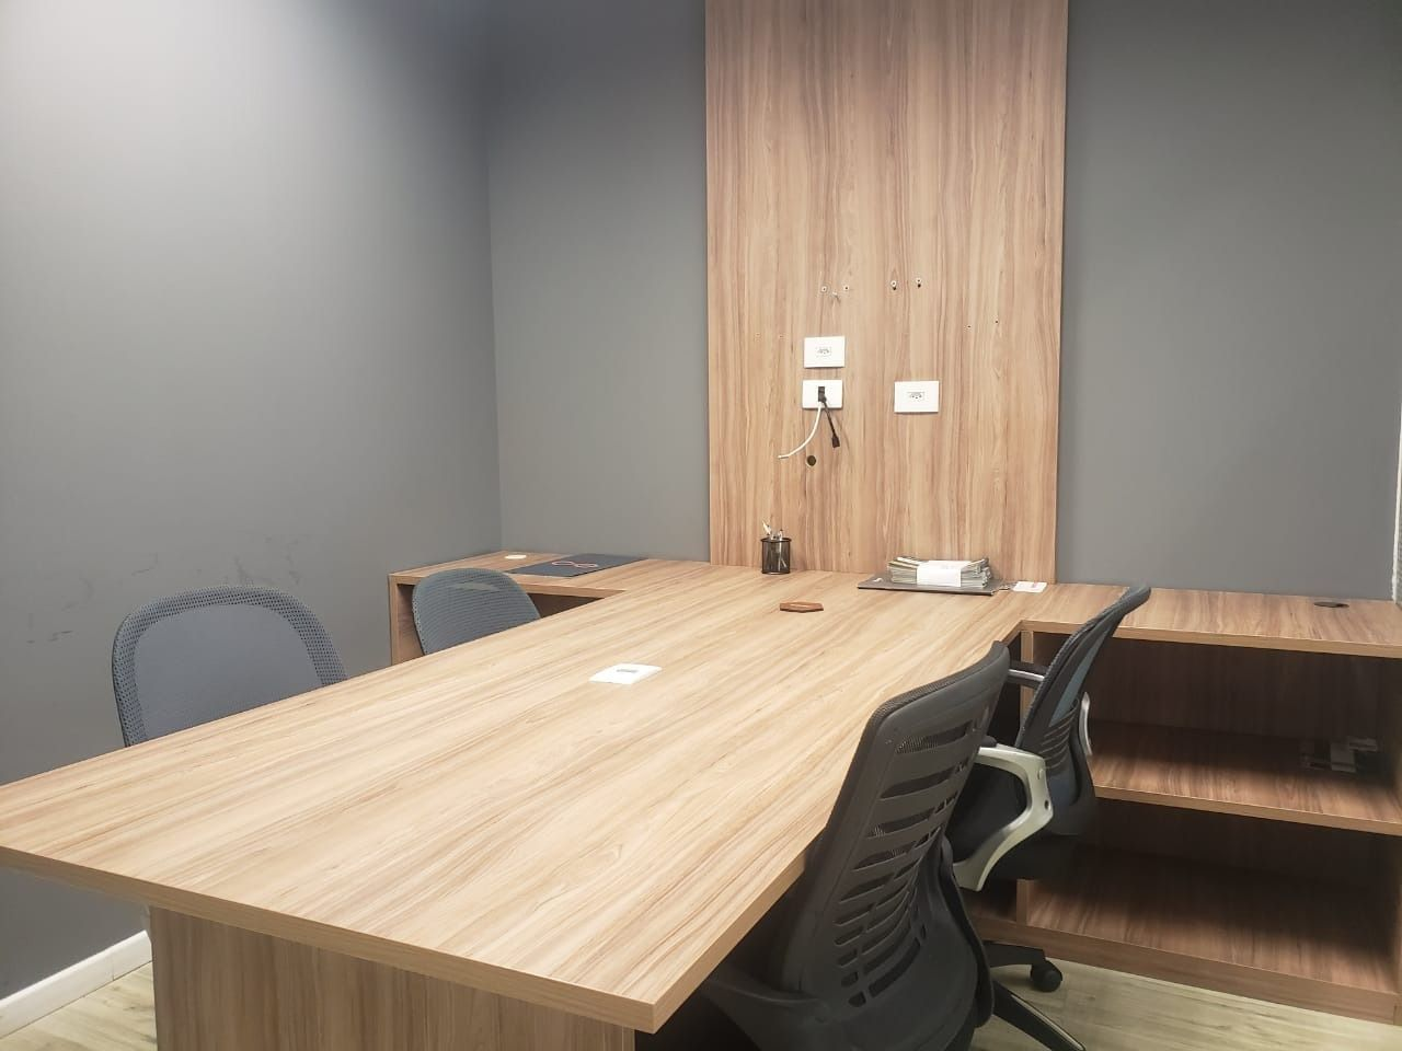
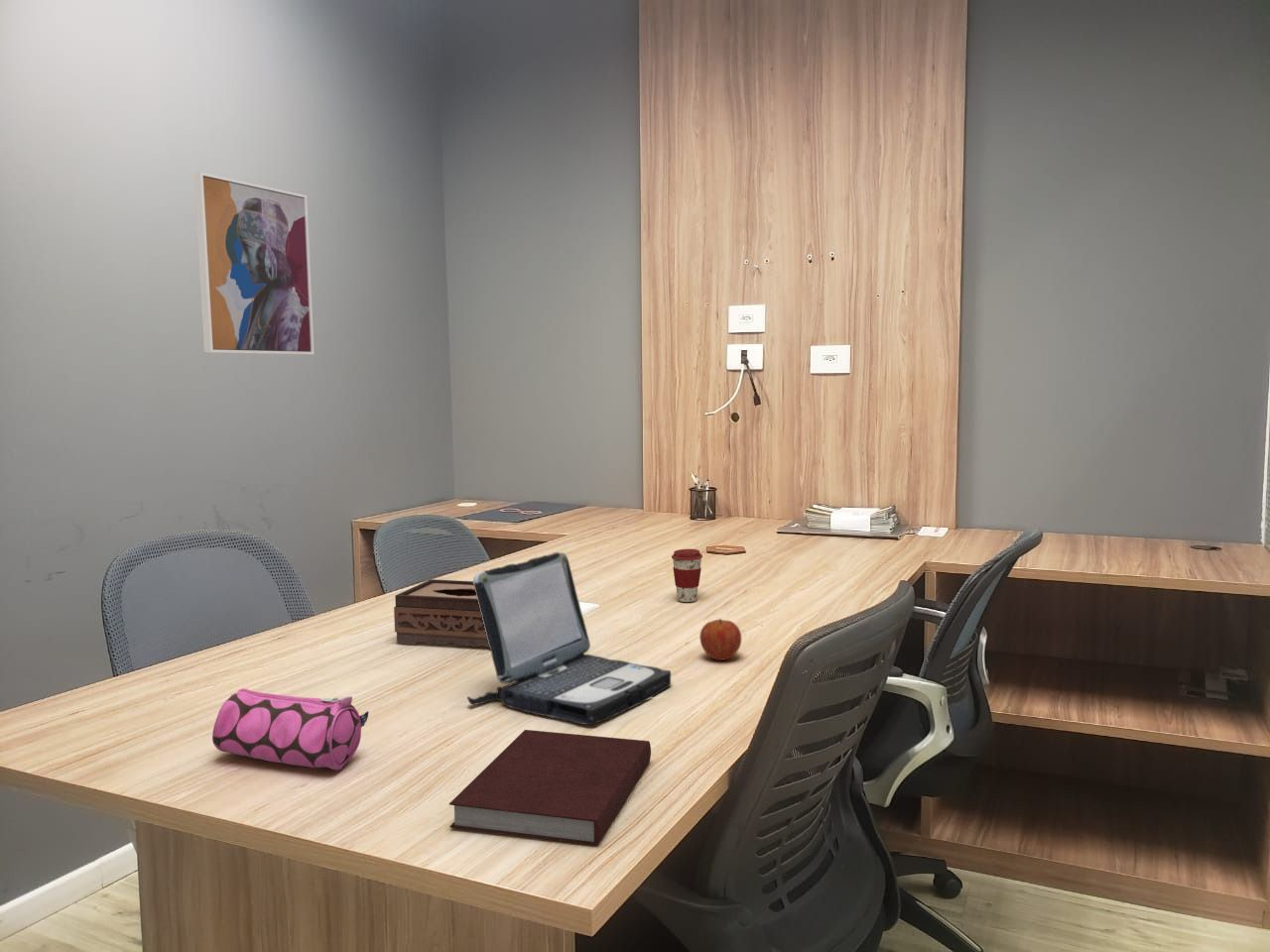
+ tissue box [393,578,490,650]
+ laptop [466,551,672,726]
+ pencil case [211,687,369,771]
+ apple [699,618,742,661]
+ notebook [448,729,652,847]
+ coffee cup [671,548,703,603]
+ wall art [193,172,316,356]
